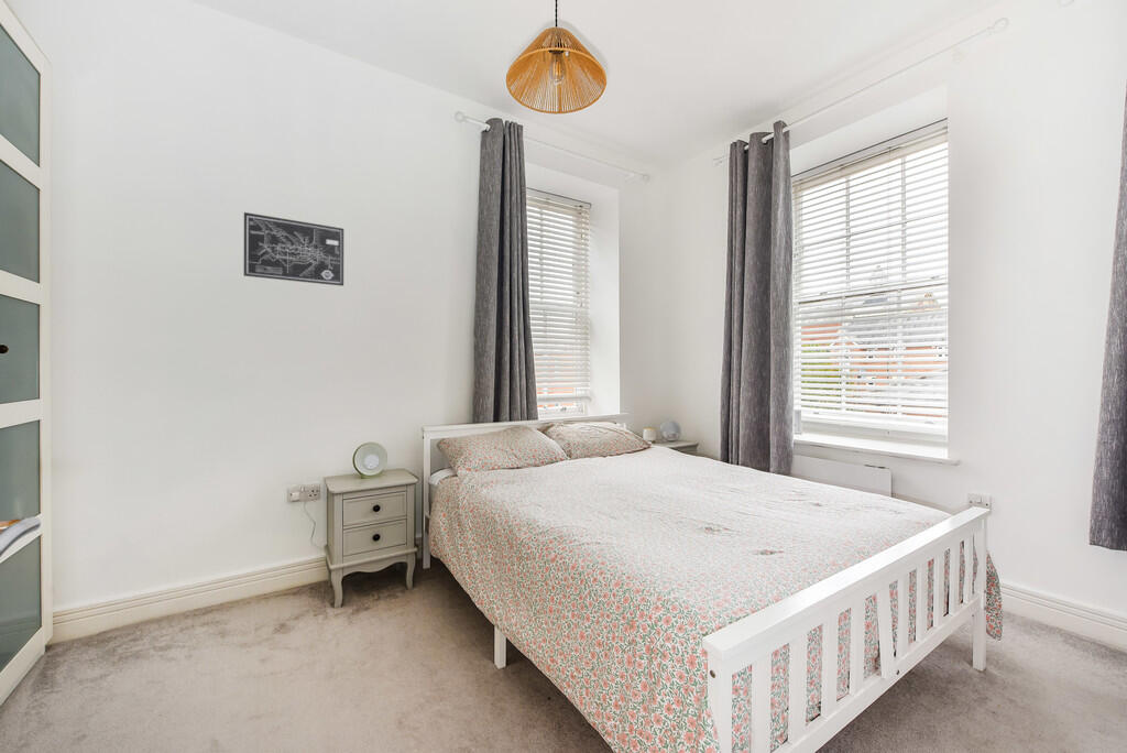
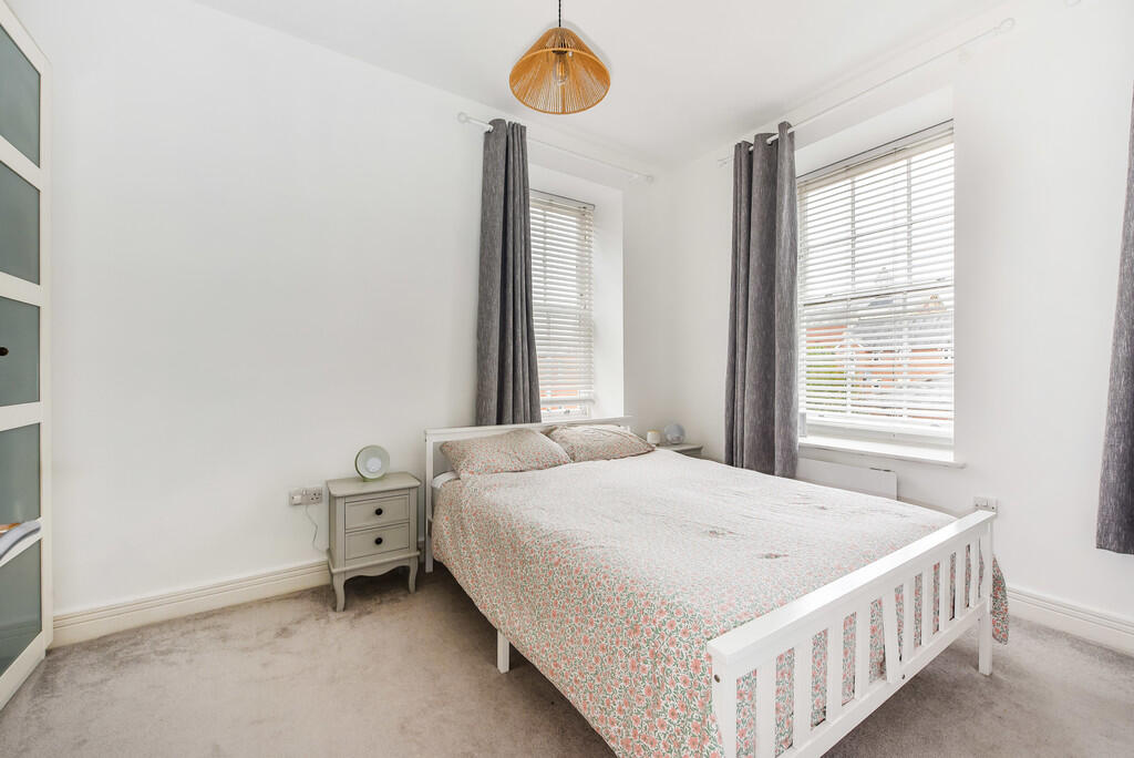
- wall art [243,211,344,287]
